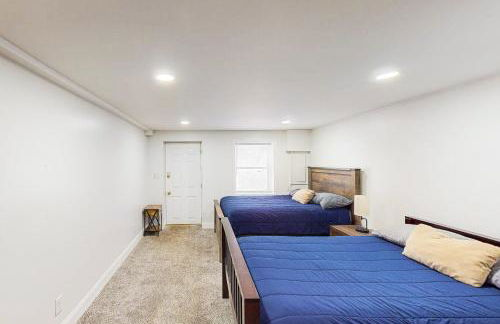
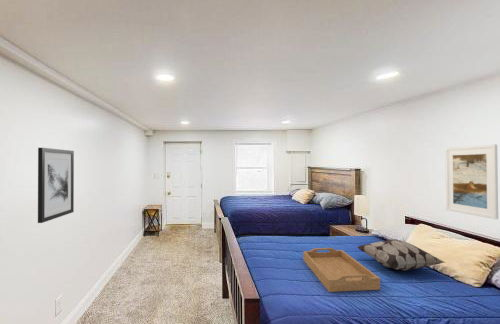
+ serving tray [302,247,381,293]
+ wall art [37,147,75,224]
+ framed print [444,144,499,220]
+ decorative pillow [357,238,447,272]
